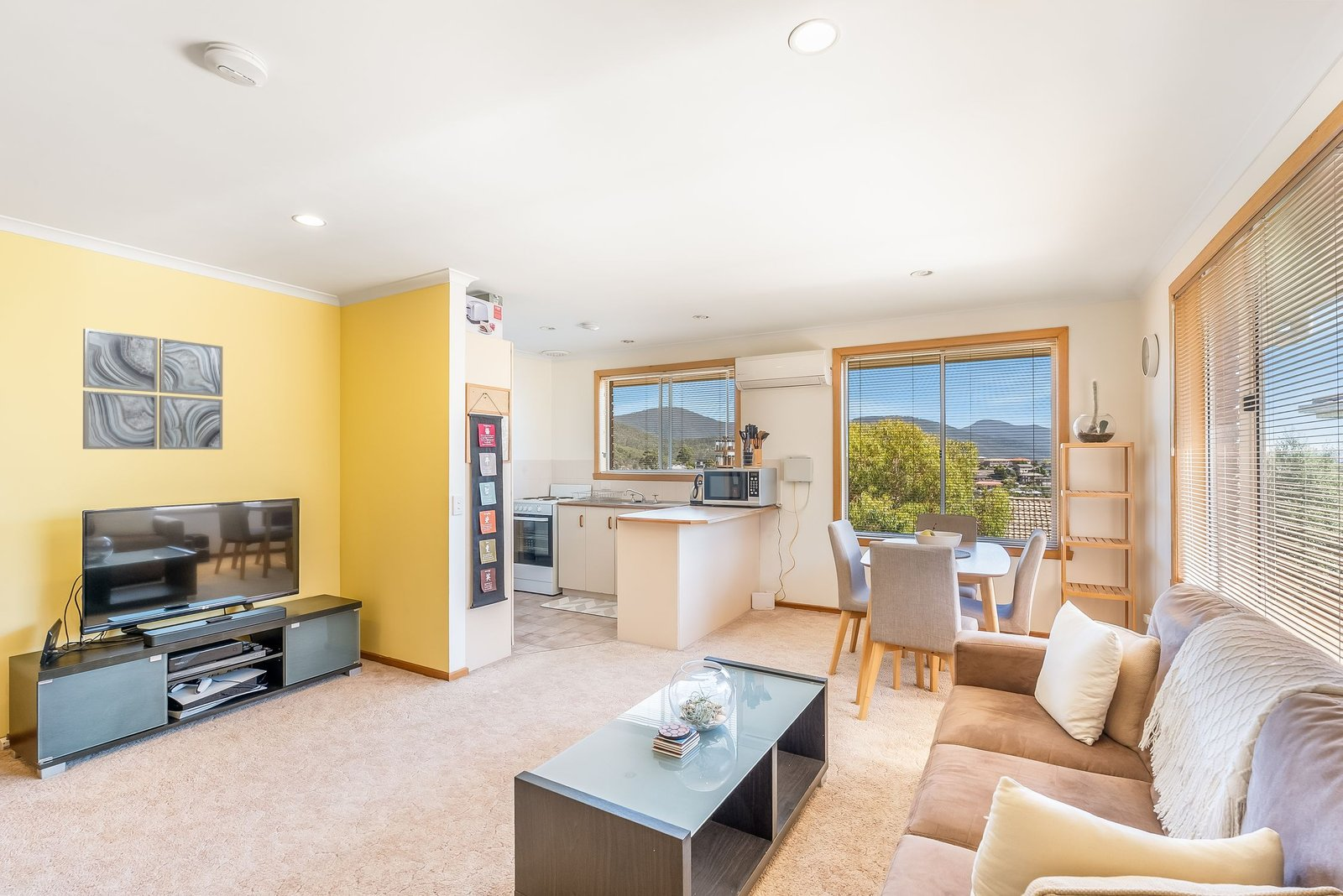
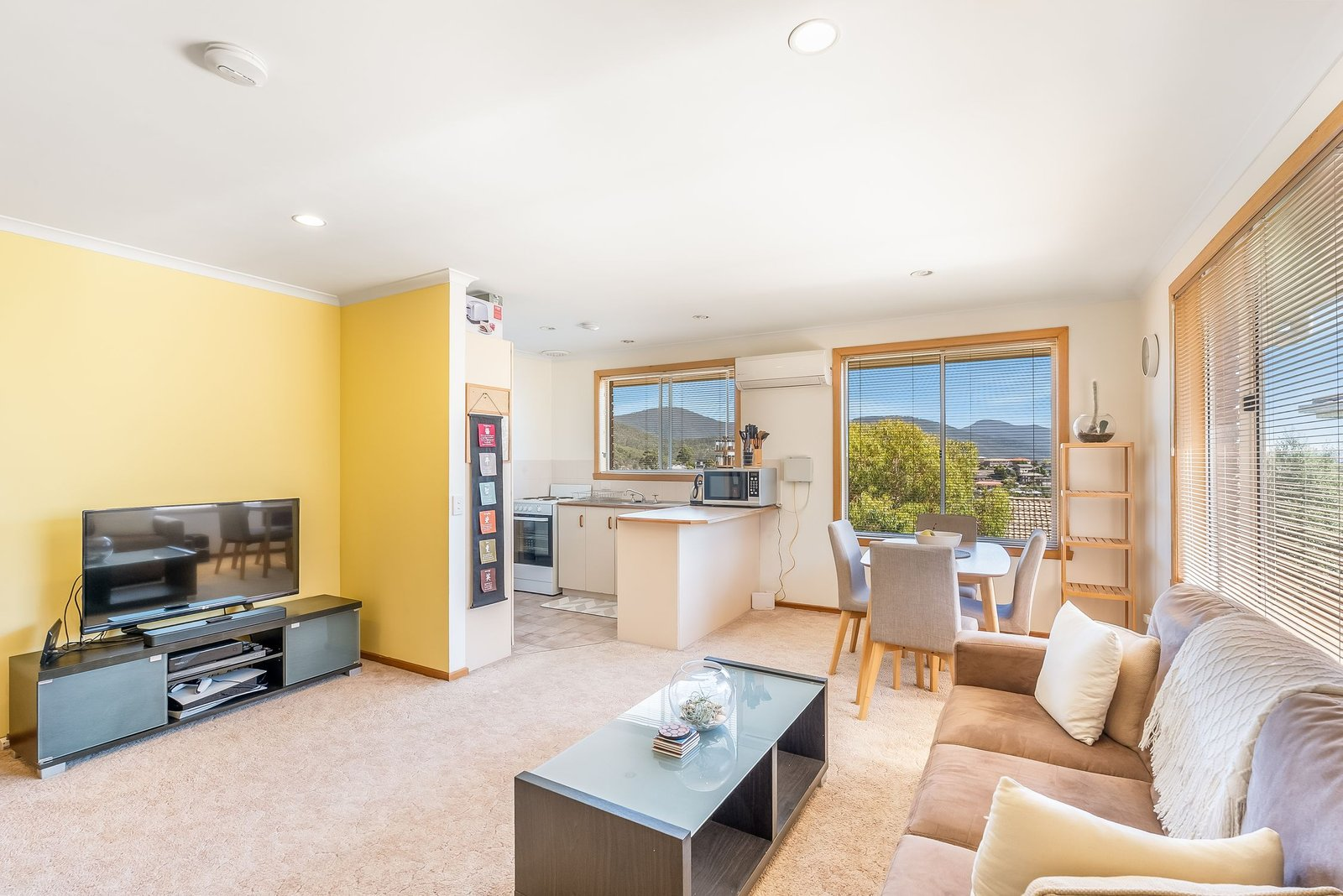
- wall art [82,327,223,451]
